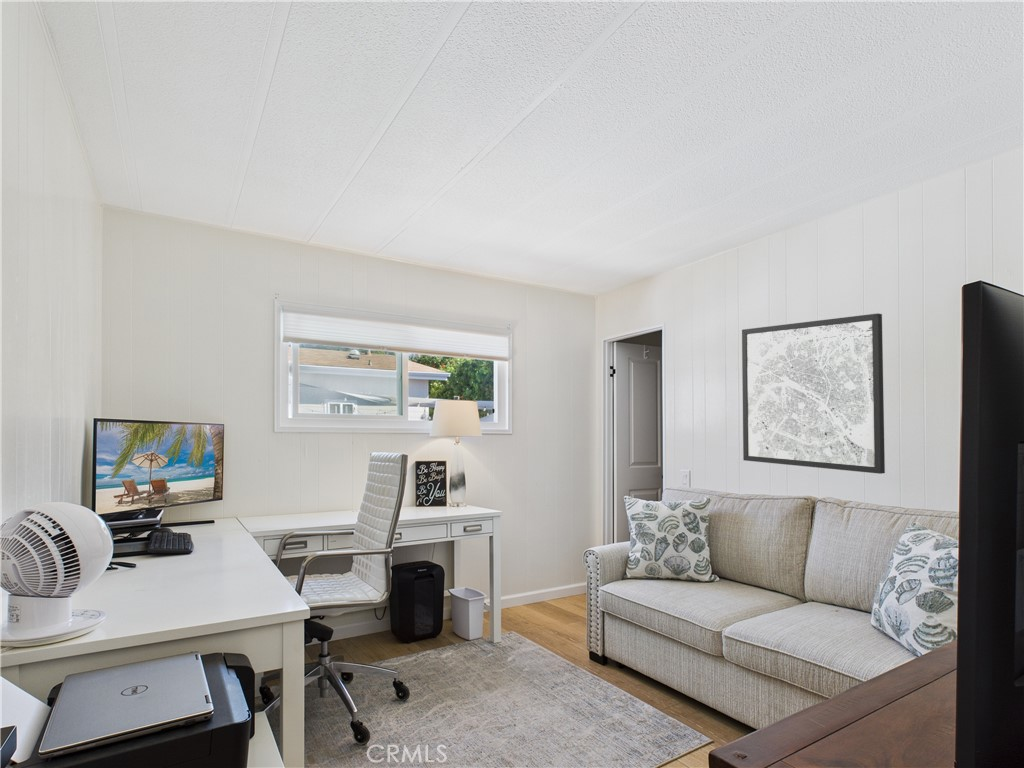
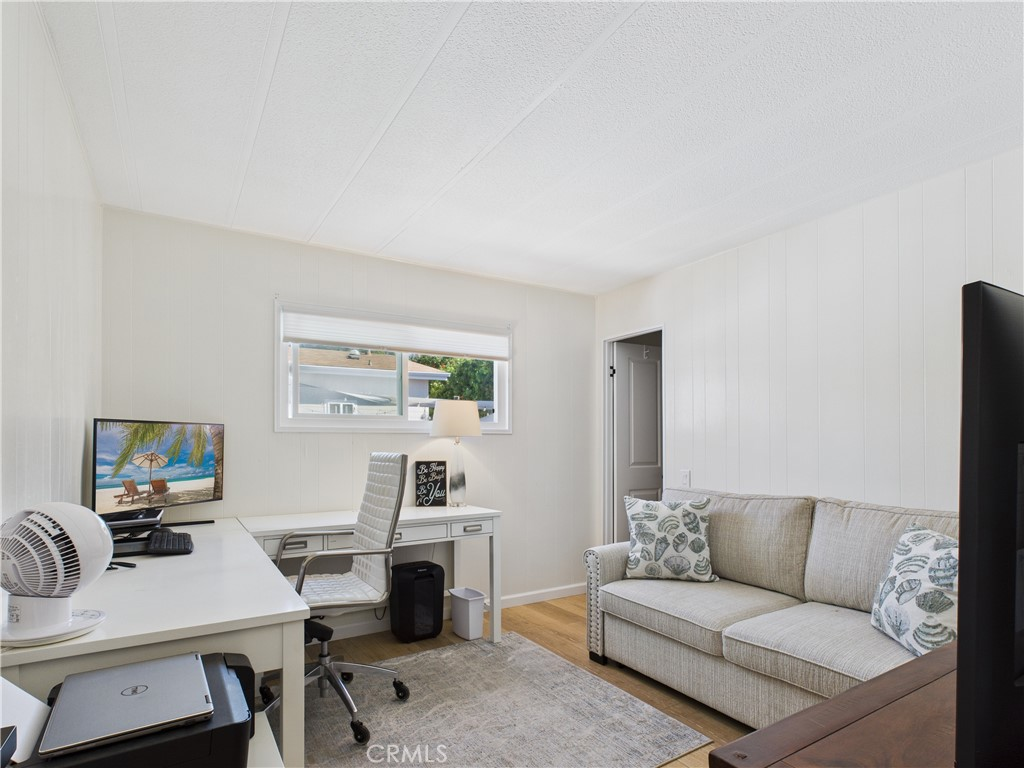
- wall art [741,312,886,475]
